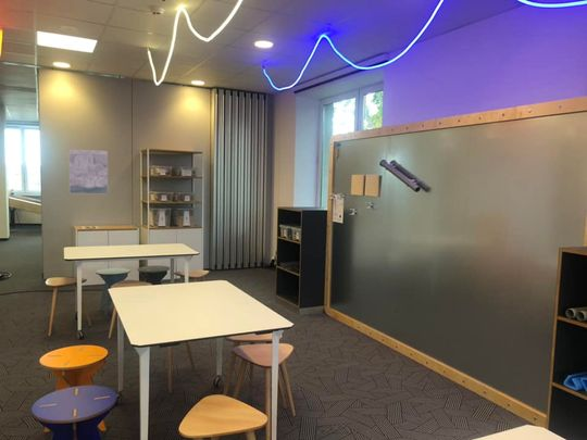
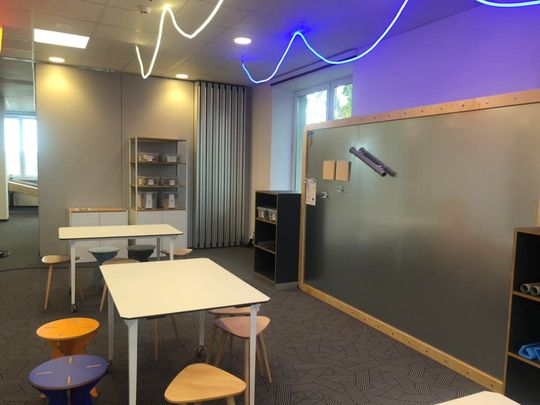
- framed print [68,148,109,196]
